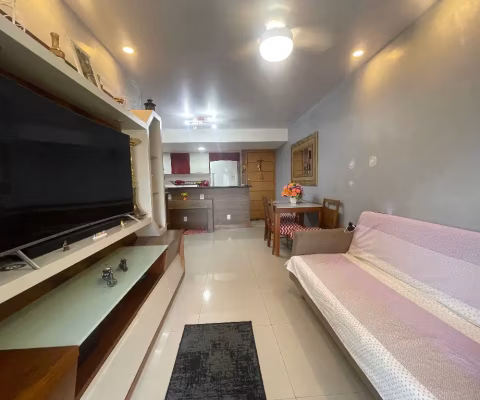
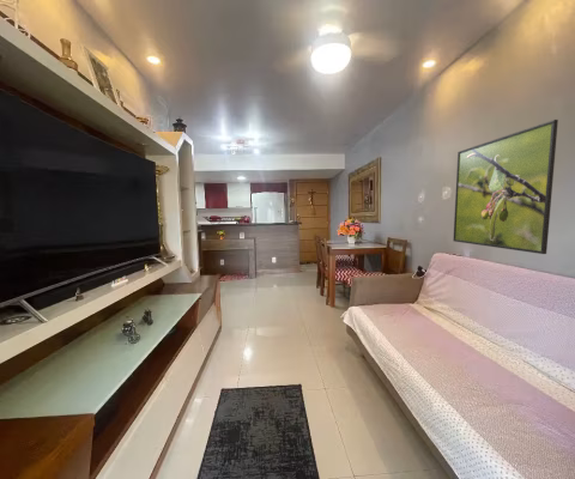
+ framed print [453,119,559,255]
